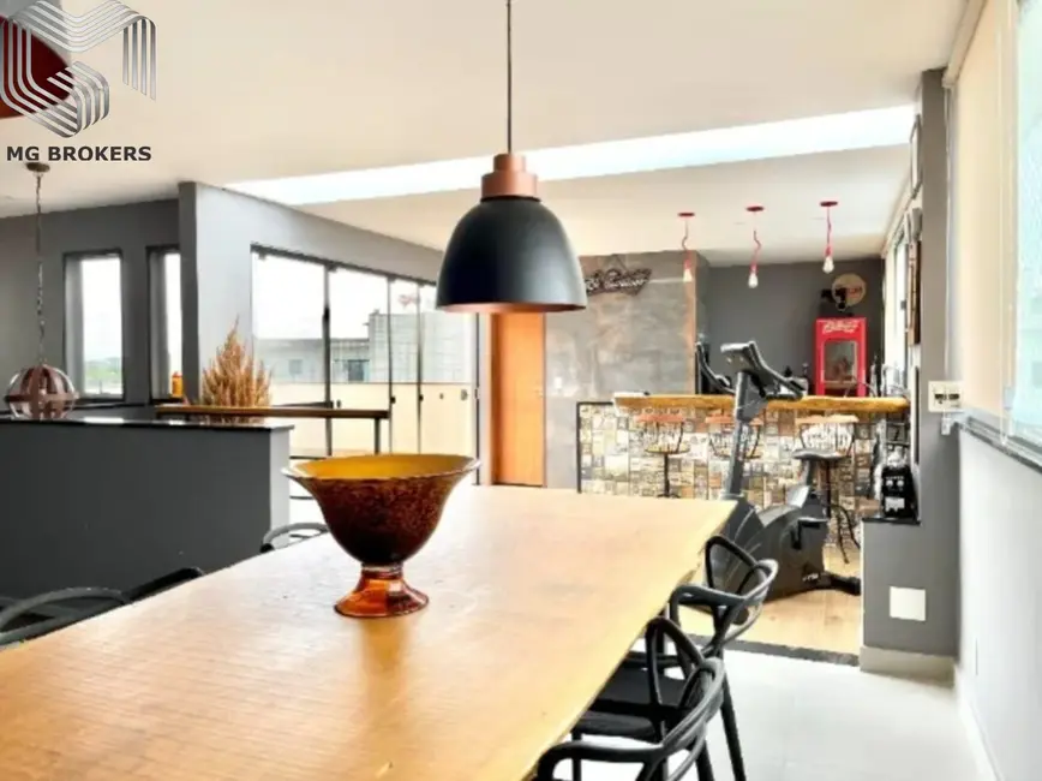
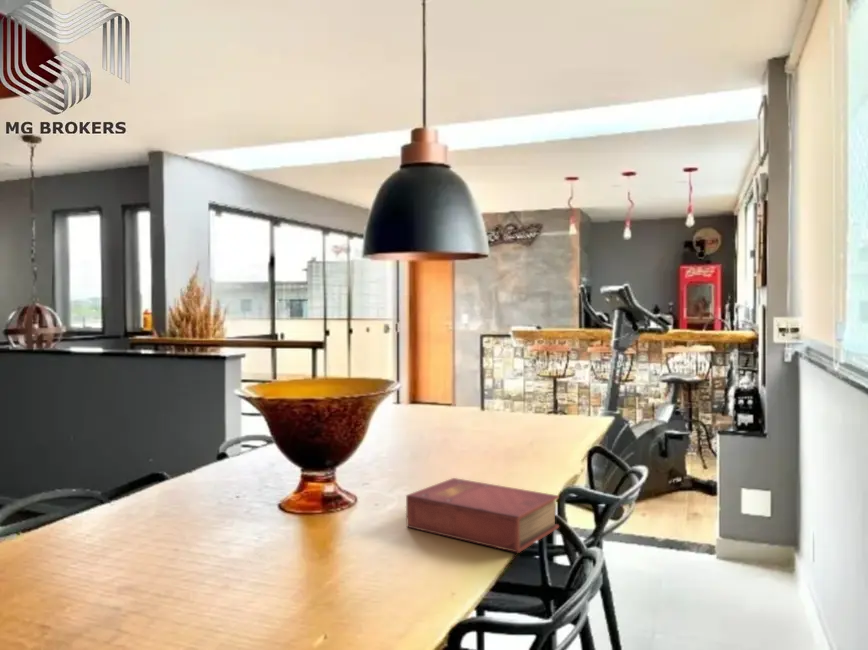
+ book [405,477,560,554]
